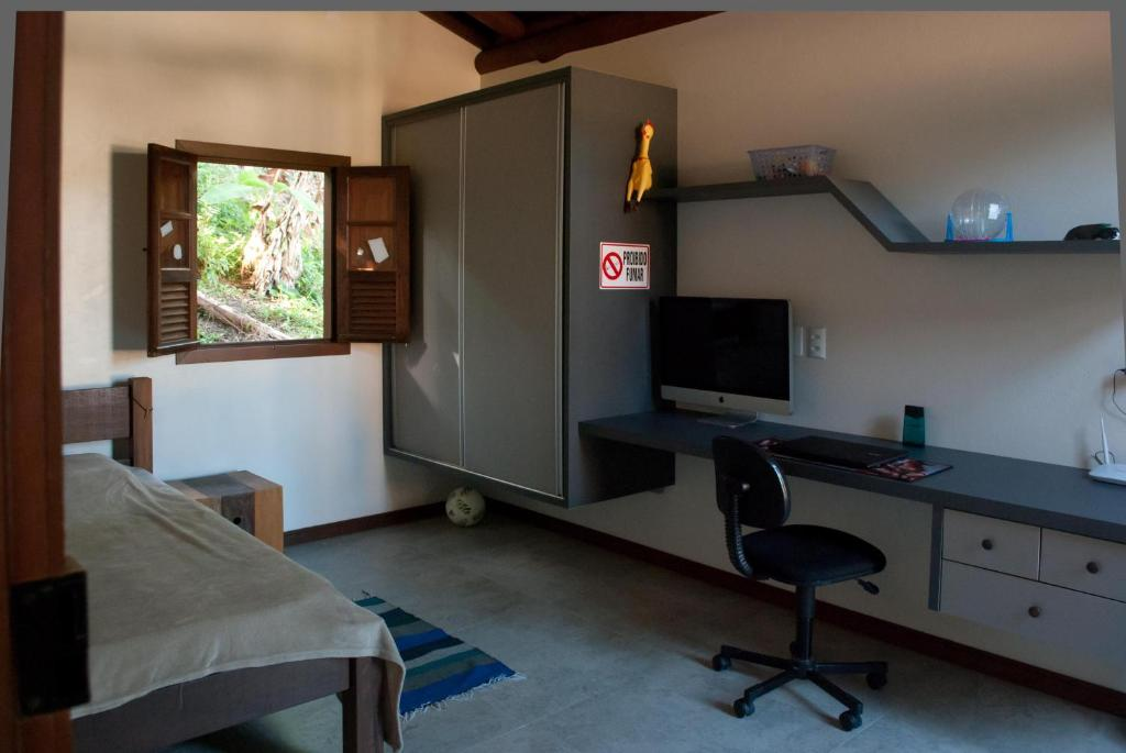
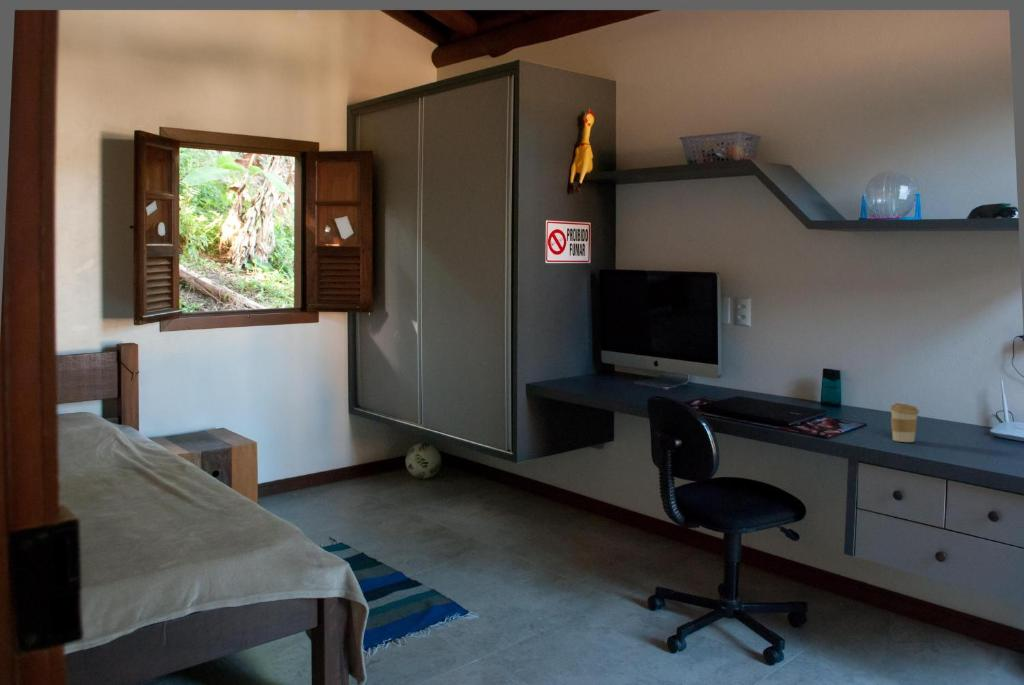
+ coffee cup [889,402,920,443]
